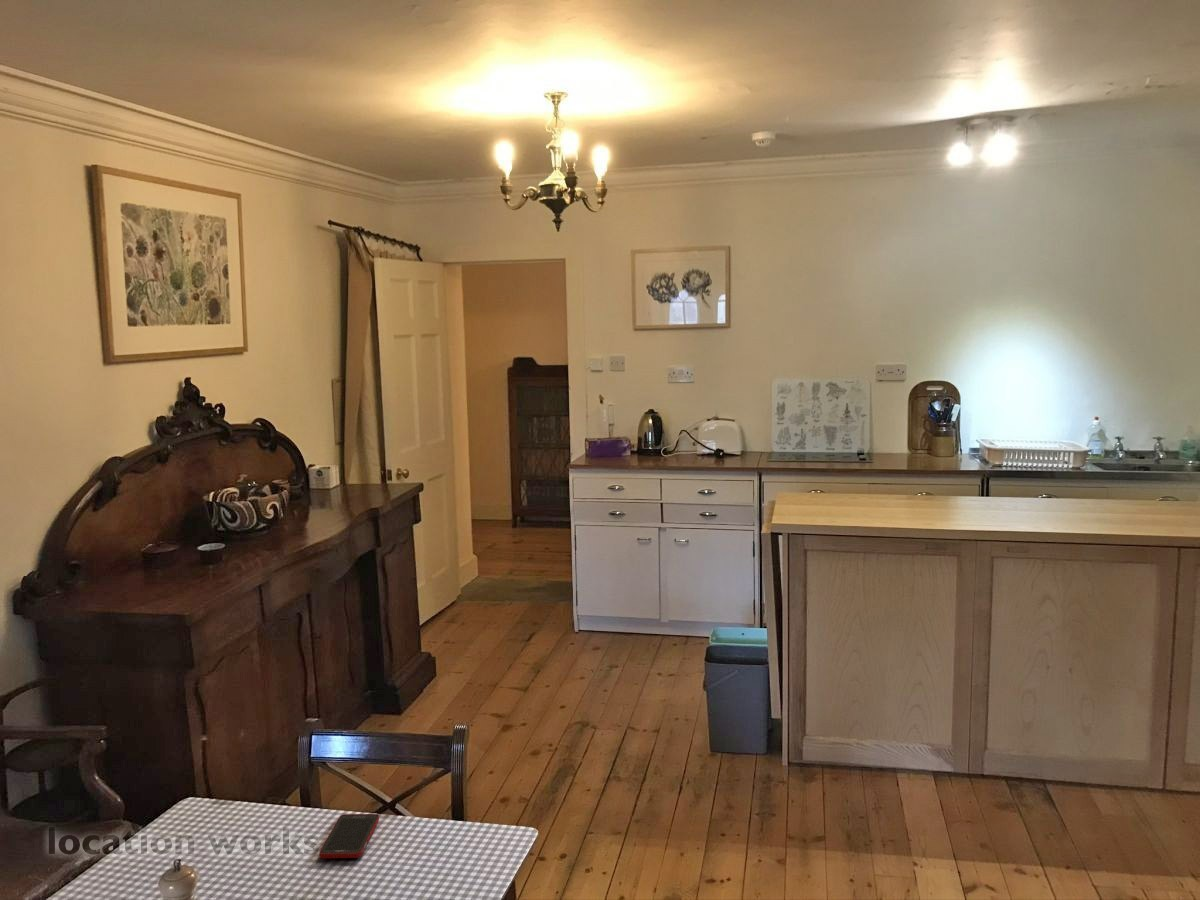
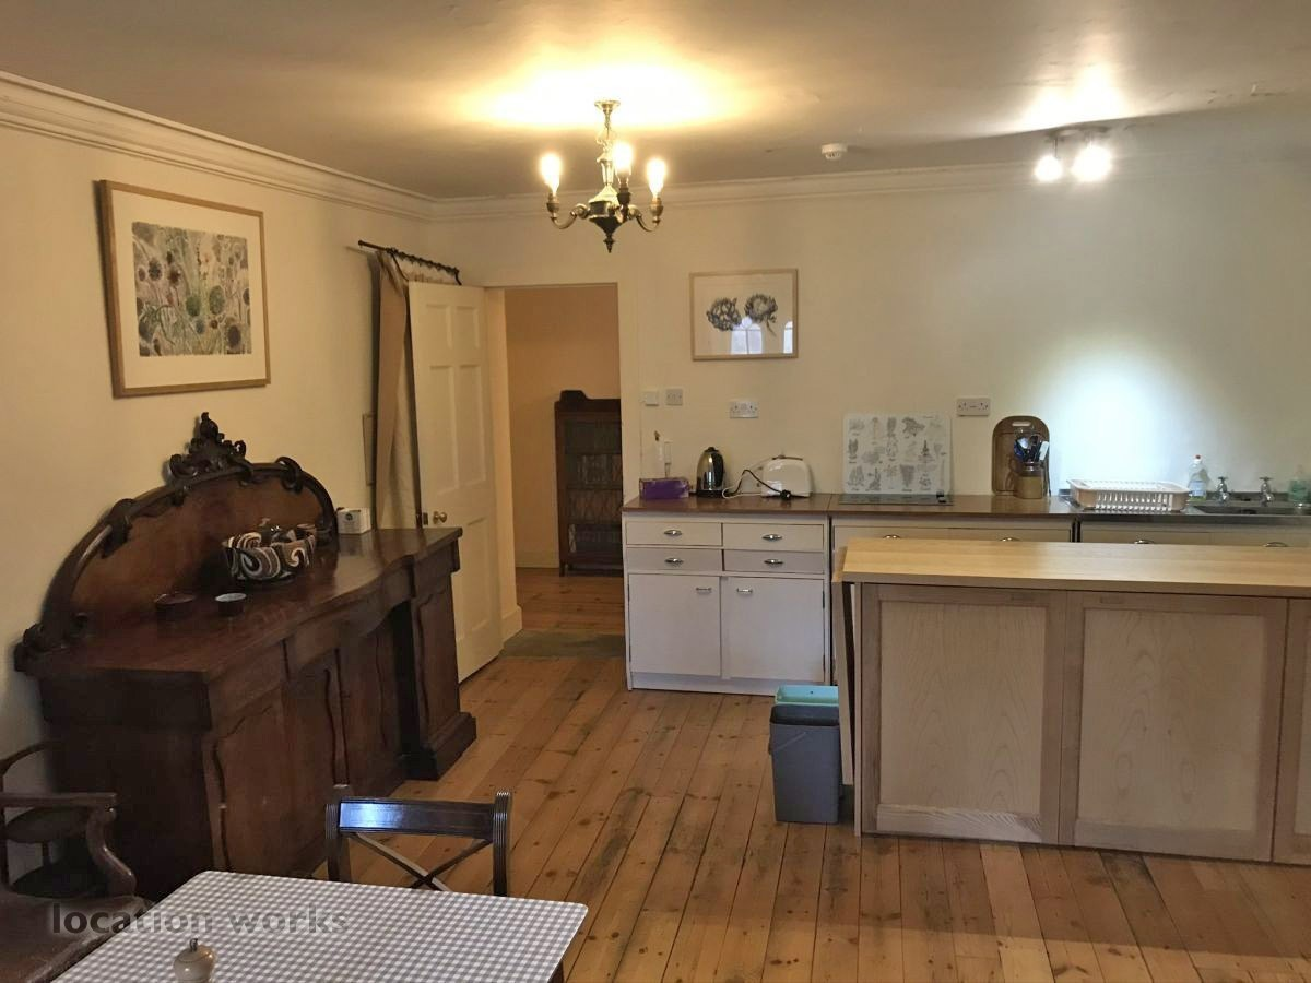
- cell phone [318,813,380,859]
